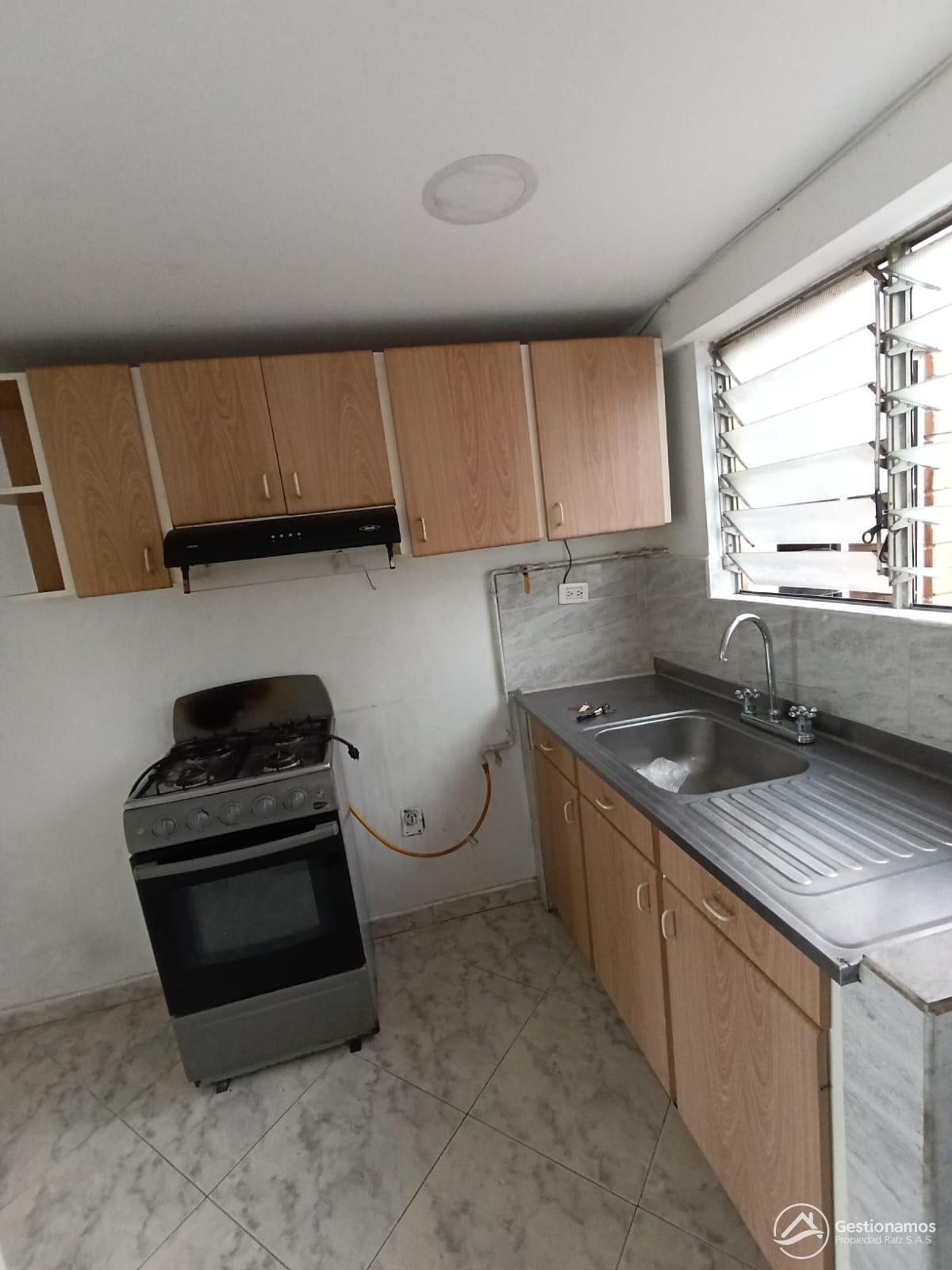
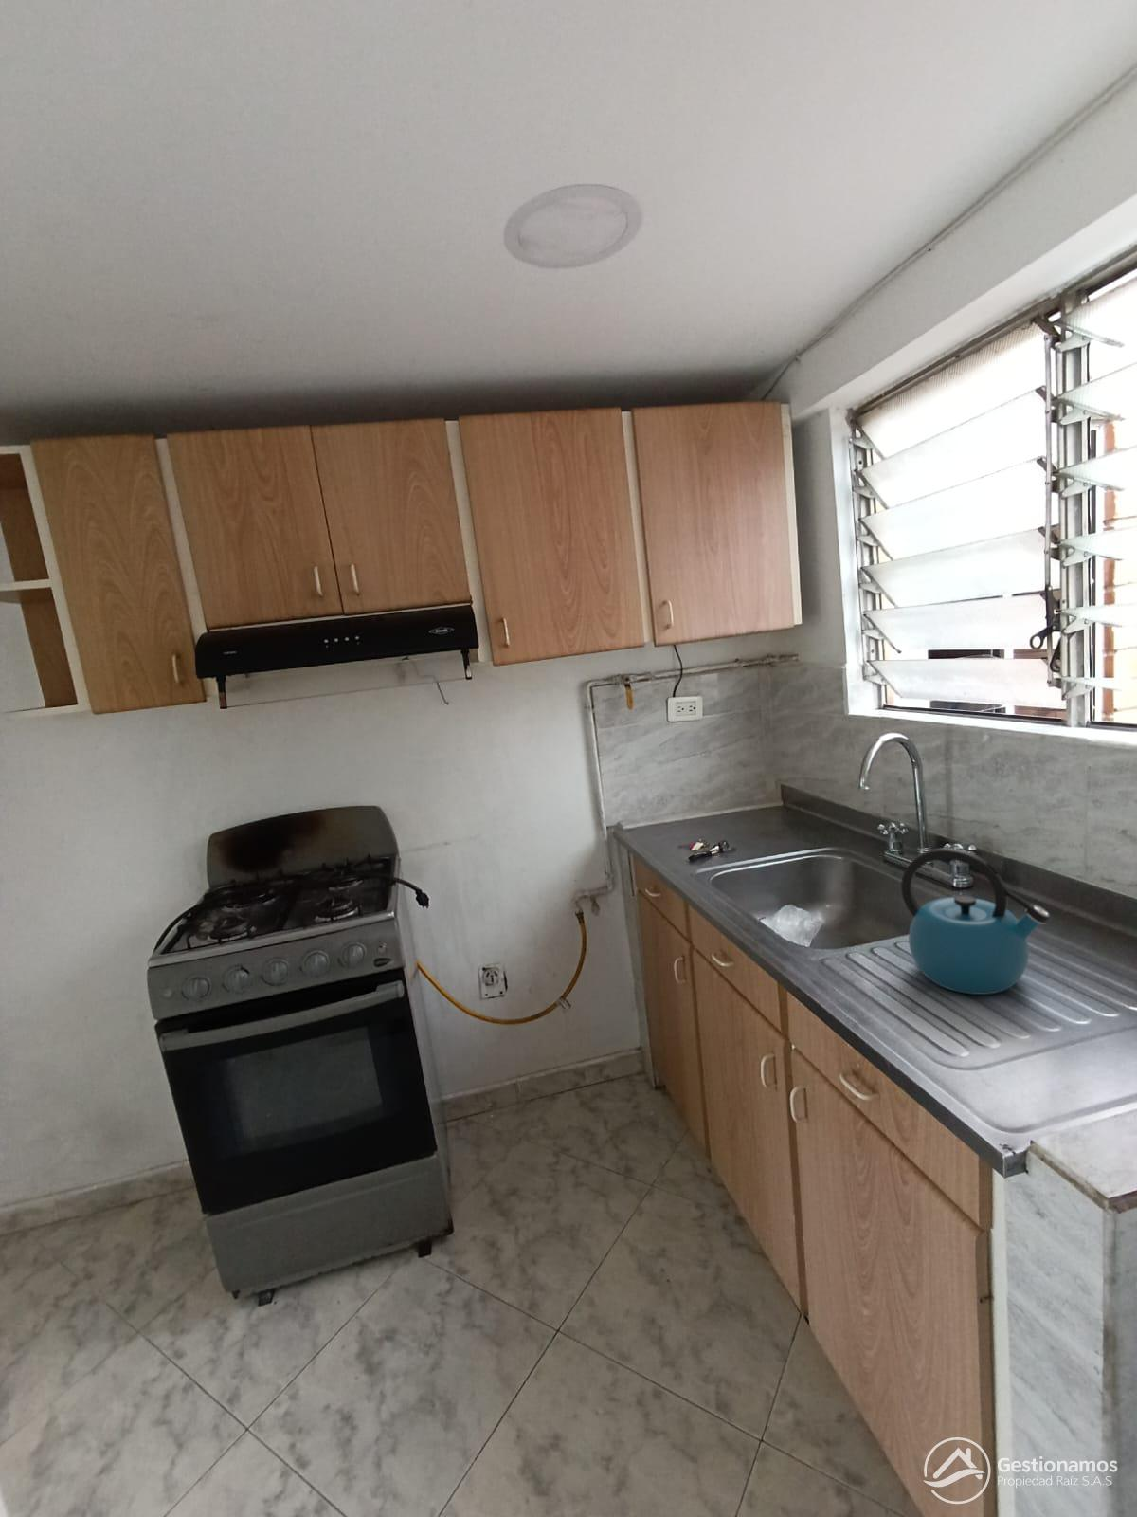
+ kettle [901,847,1052,995]
